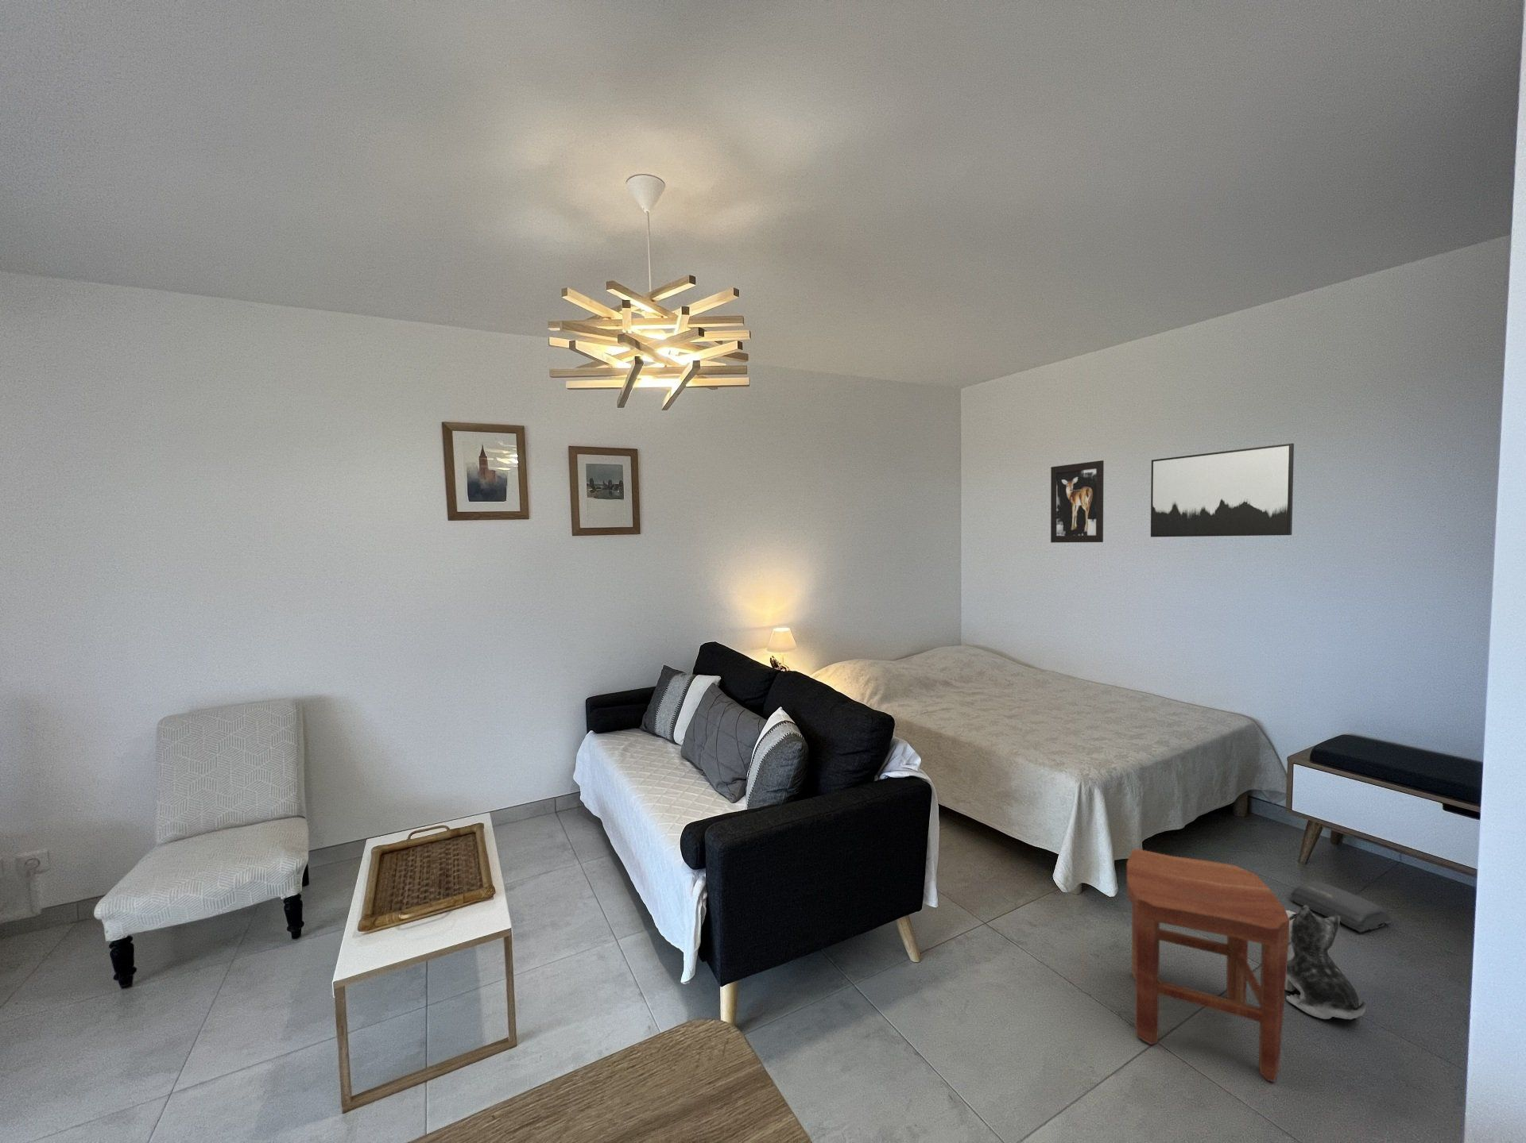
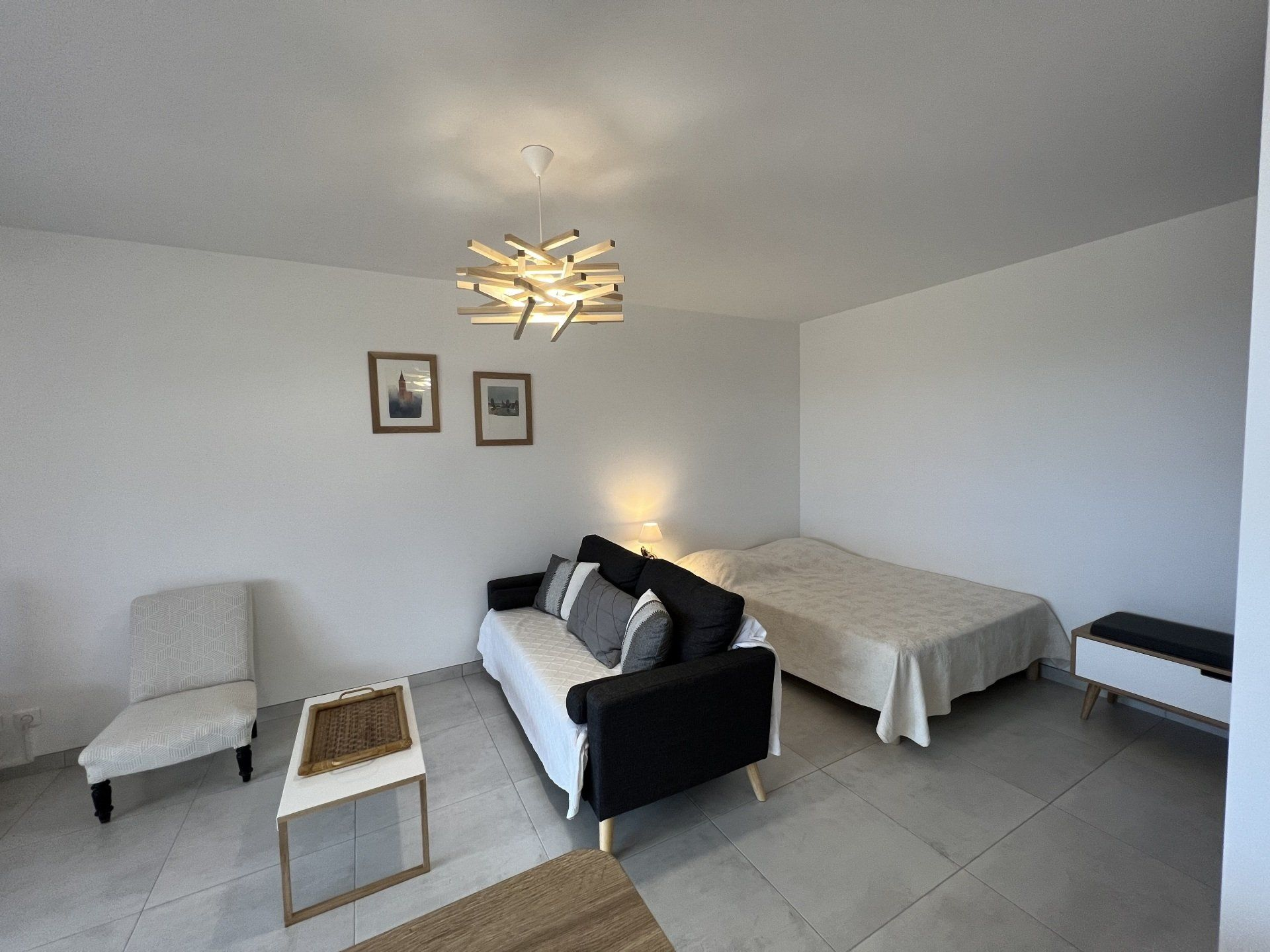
- plush toy [1286,905,1367,1021]
- bag [1290,880,1393,933]
- wall art [1050,460,1104,544]
- wall art [1150,442,1295,538]
- stool [1126,848,1290,1083]
